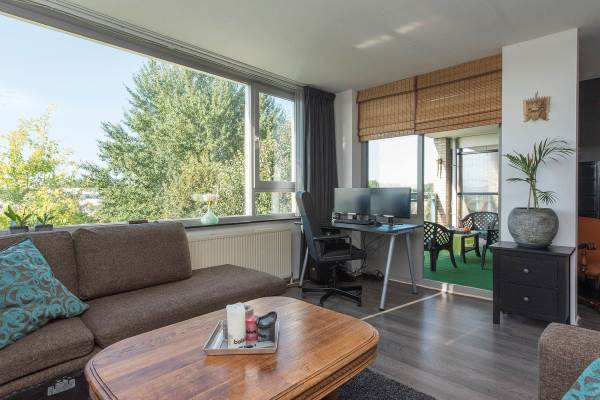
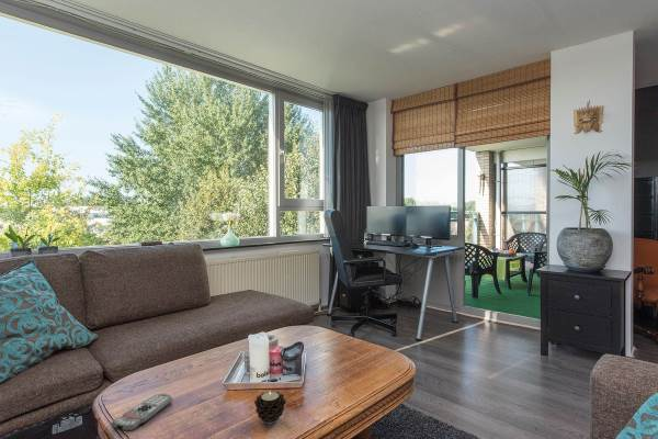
+ remote control [111,393,173,432]
+ candle [253,390,287,425]
